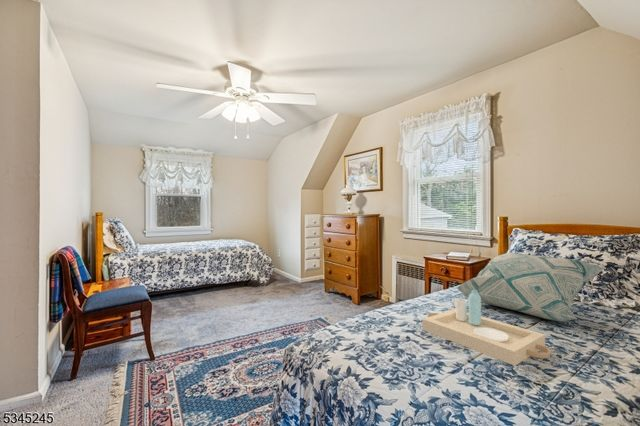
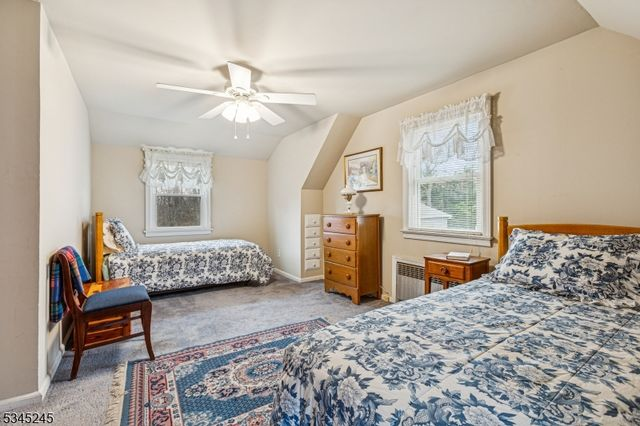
- decorative pillow [456,252,606,322]
- serving tray [422,290,551,367]
